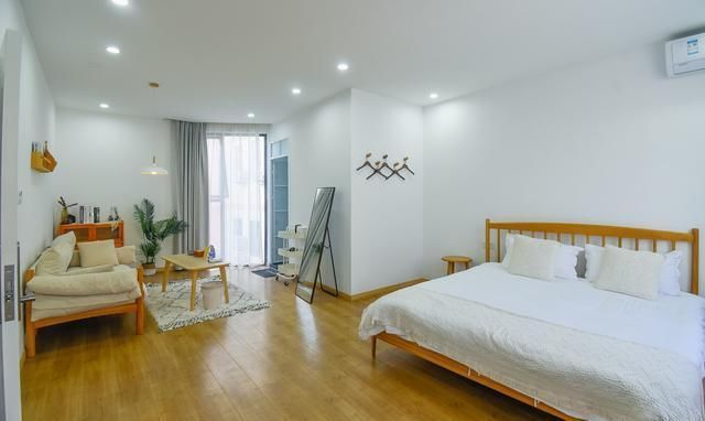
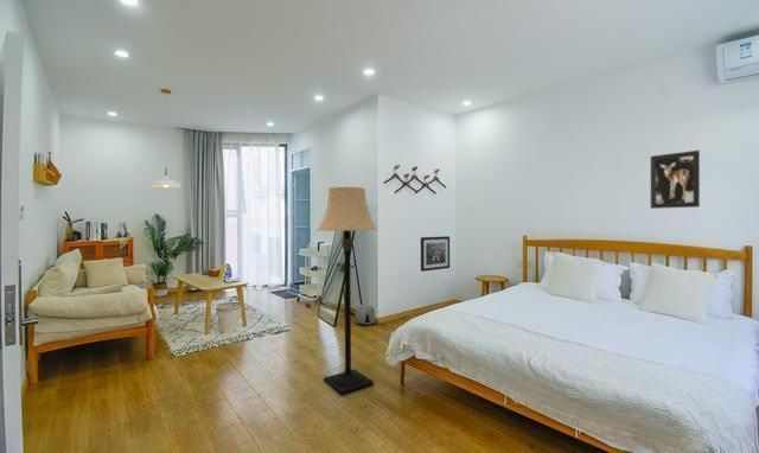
+ wall art [420,235,451,273]
+ wall art [650,149,701,210]
+ lamp [314,185,380,396]
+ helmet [352,304,377,326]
